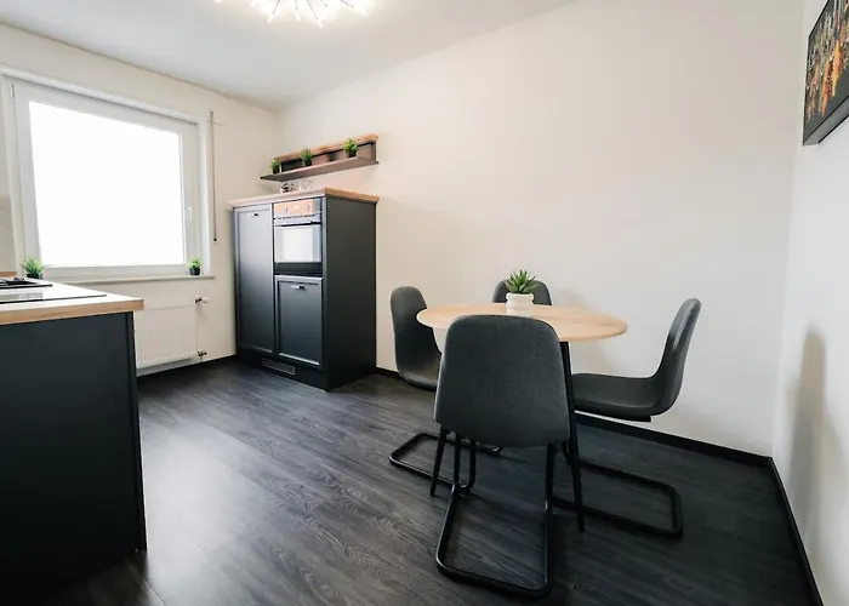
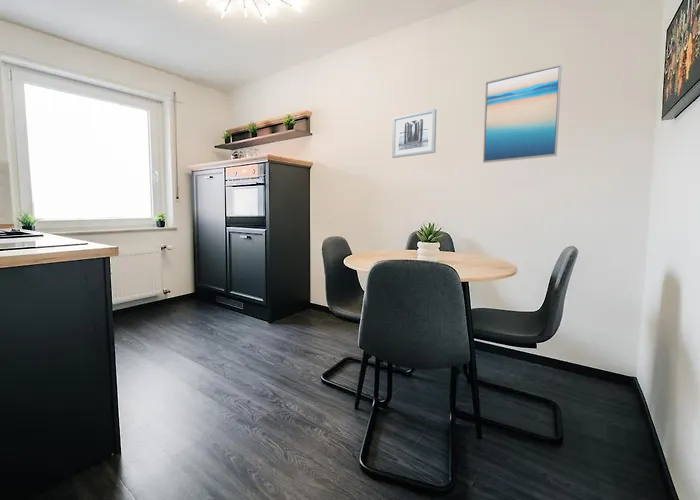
+ wall art [391,108,437,159]
+ wall art [482,63,563,164]
